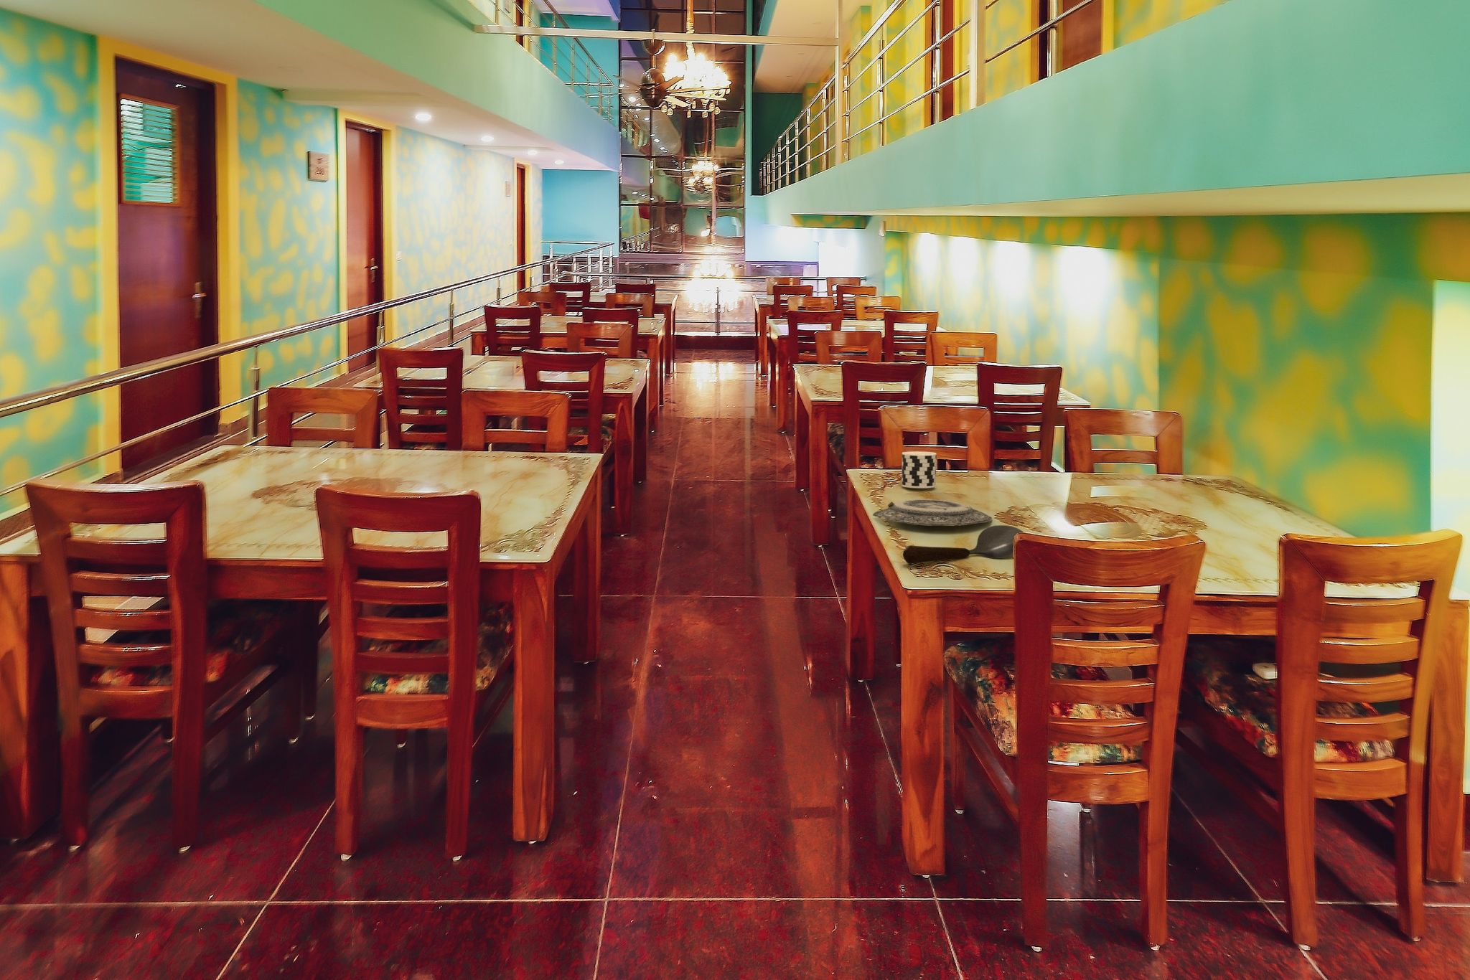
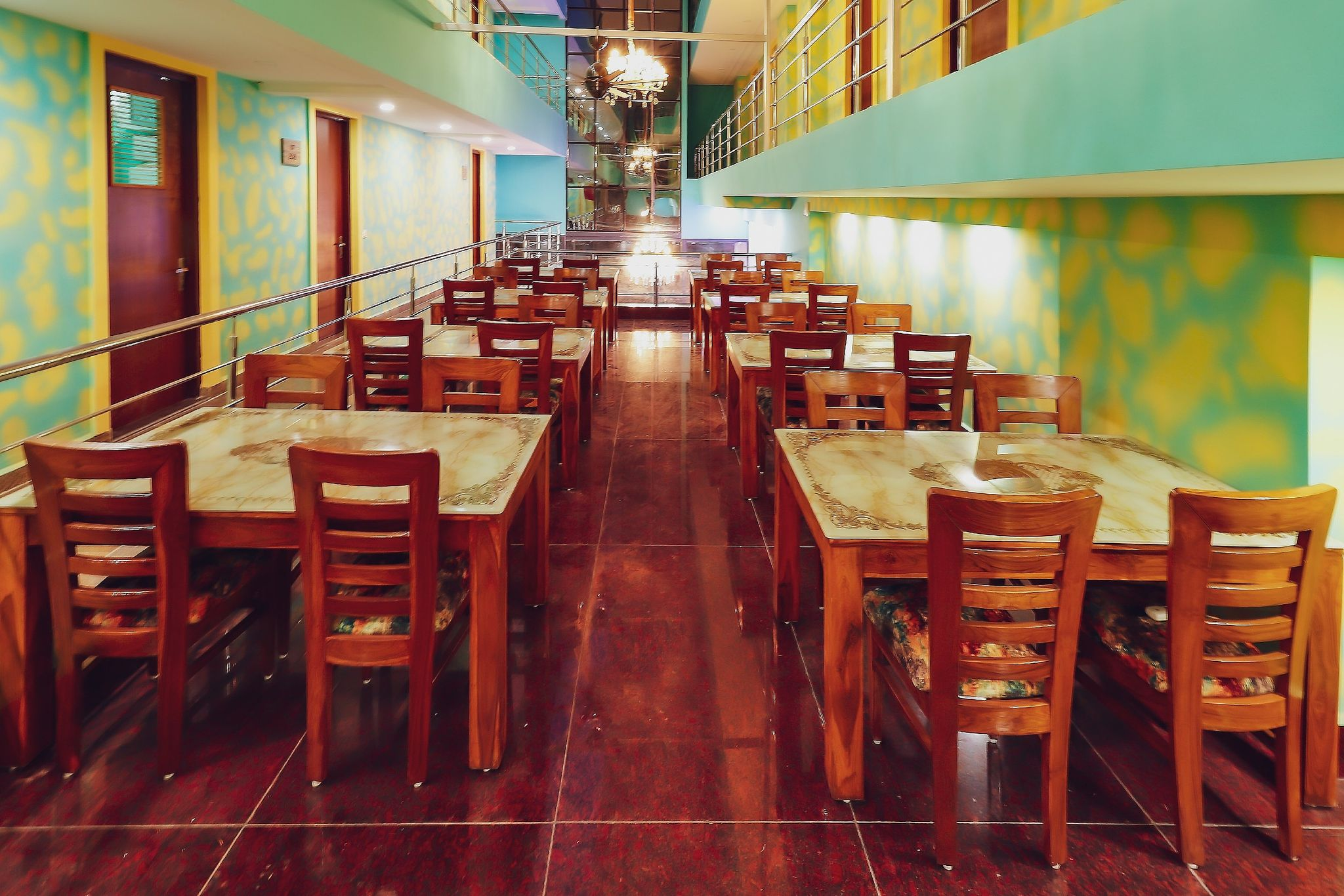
- spoon [902,524,1024,564]
- cup [901,452,937,489]
- plate [872,499,993,526]
